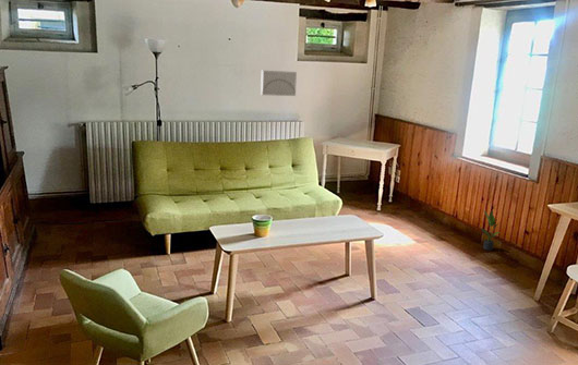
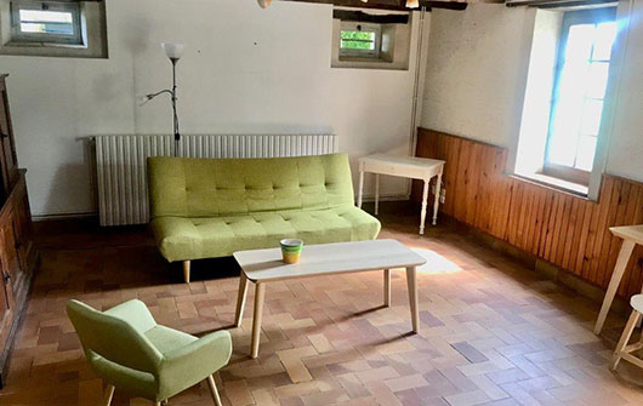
- potted plant [480,209,501,252]
- wall art [260,70,298,97]
